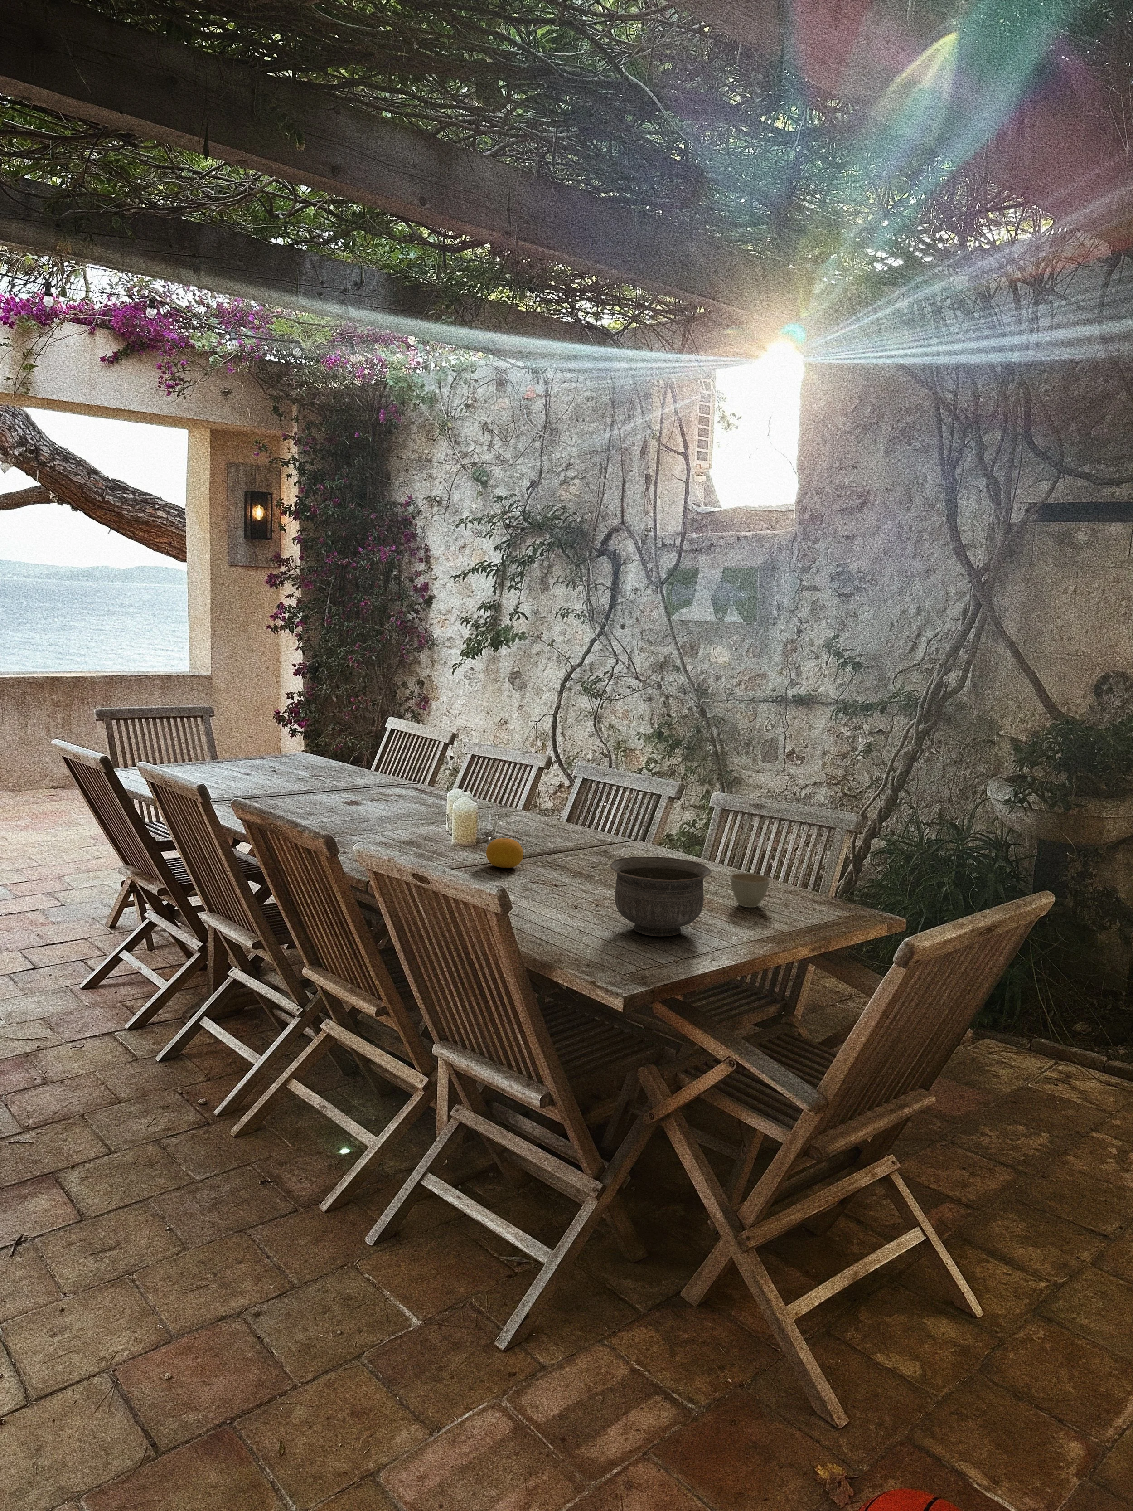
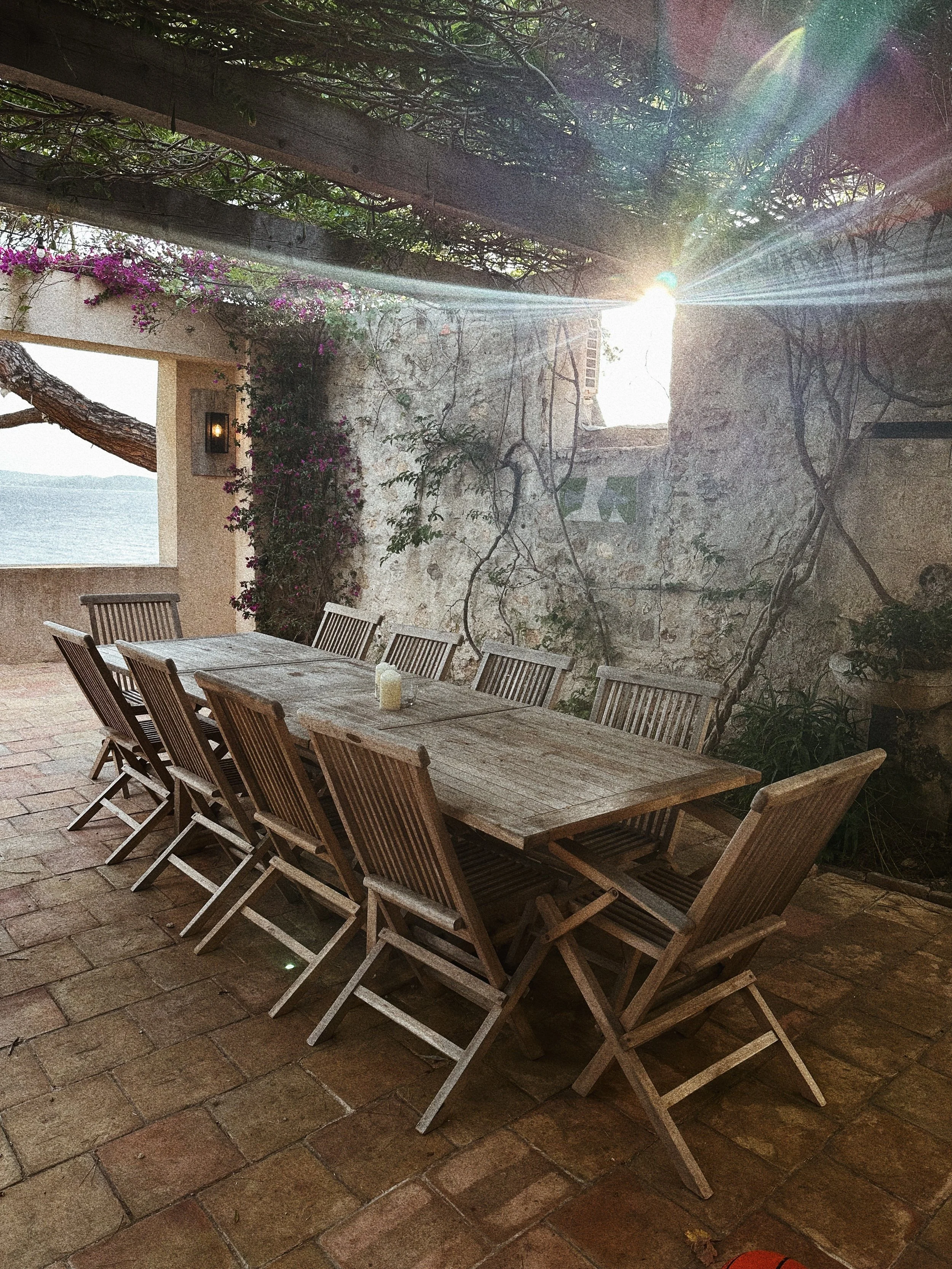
- bowl [609,856,712,937]
- flower pot [730,873,770,909]
- fruit [486,838,524,868]
